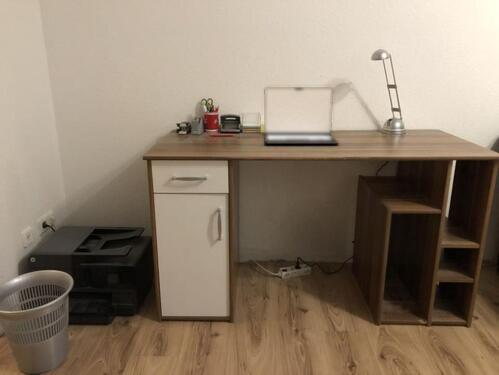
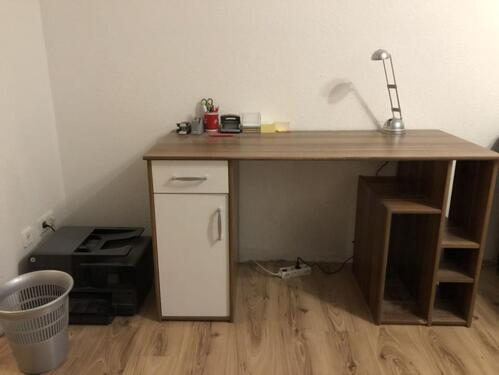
- laptop [263,86,340,145]
